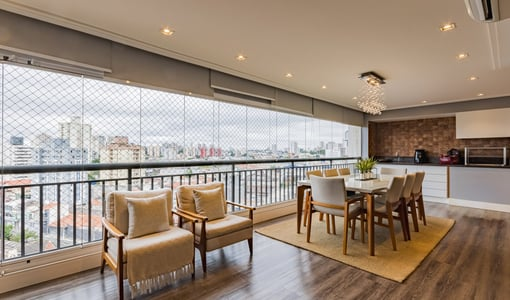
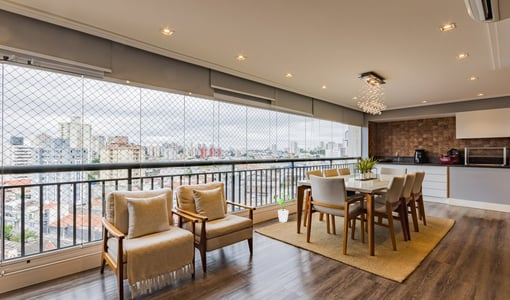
+ house plant [272,191,296,223]
